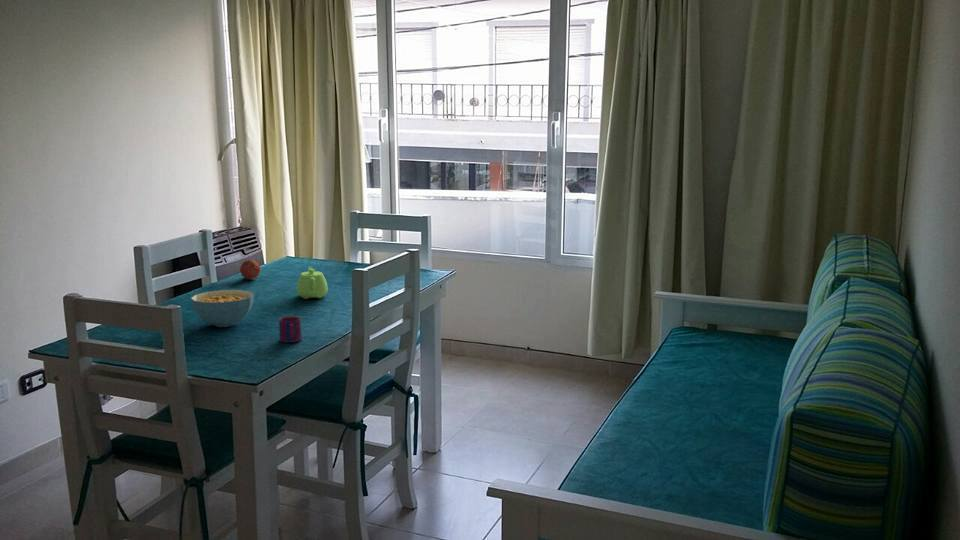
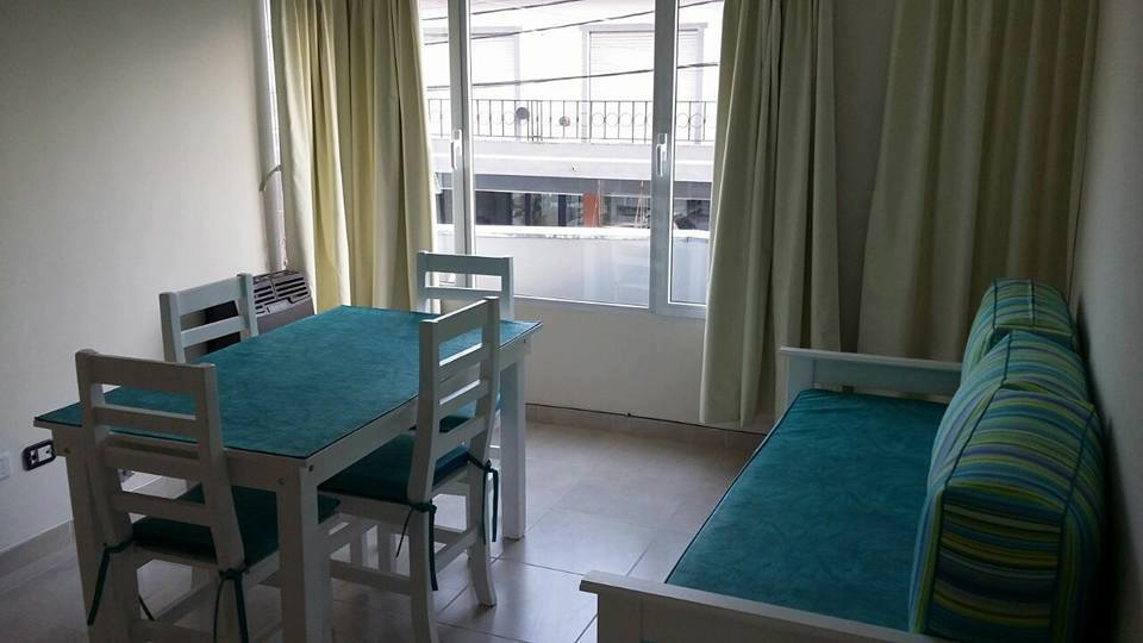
- mug [278,315,303,344]
- teapot [296,265,329,300]
- fruit [239,259,262,280]
- cereal bowl [190,289,255,328]
